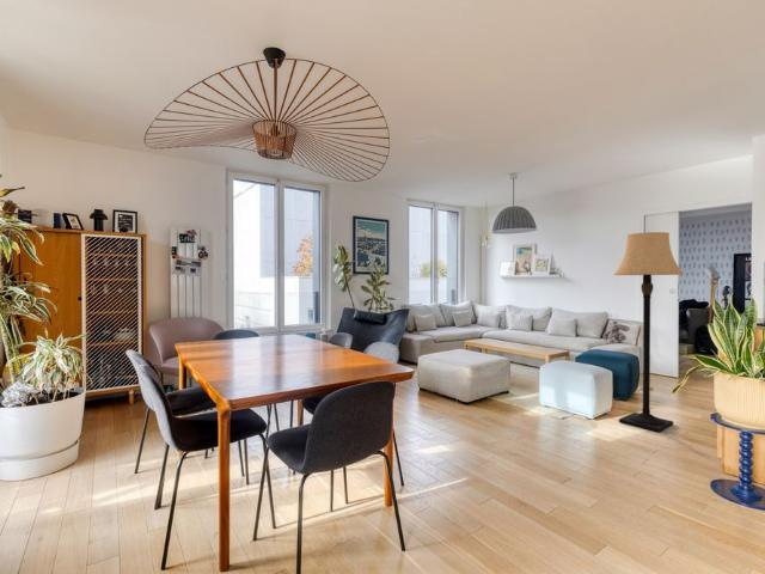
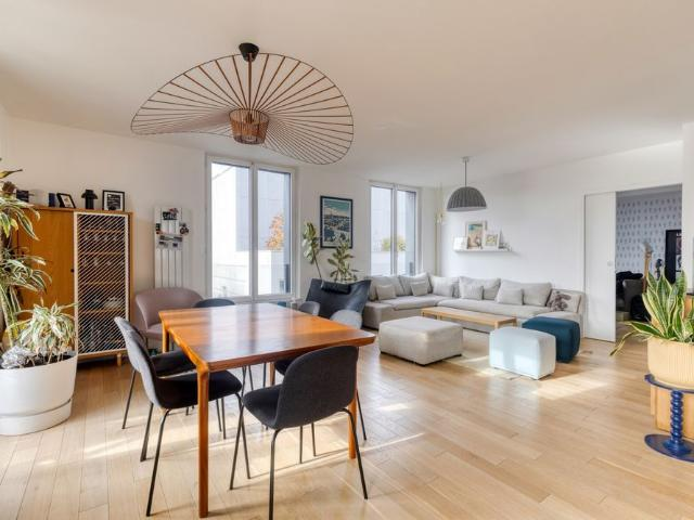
- lamp [612,231,685,433]
